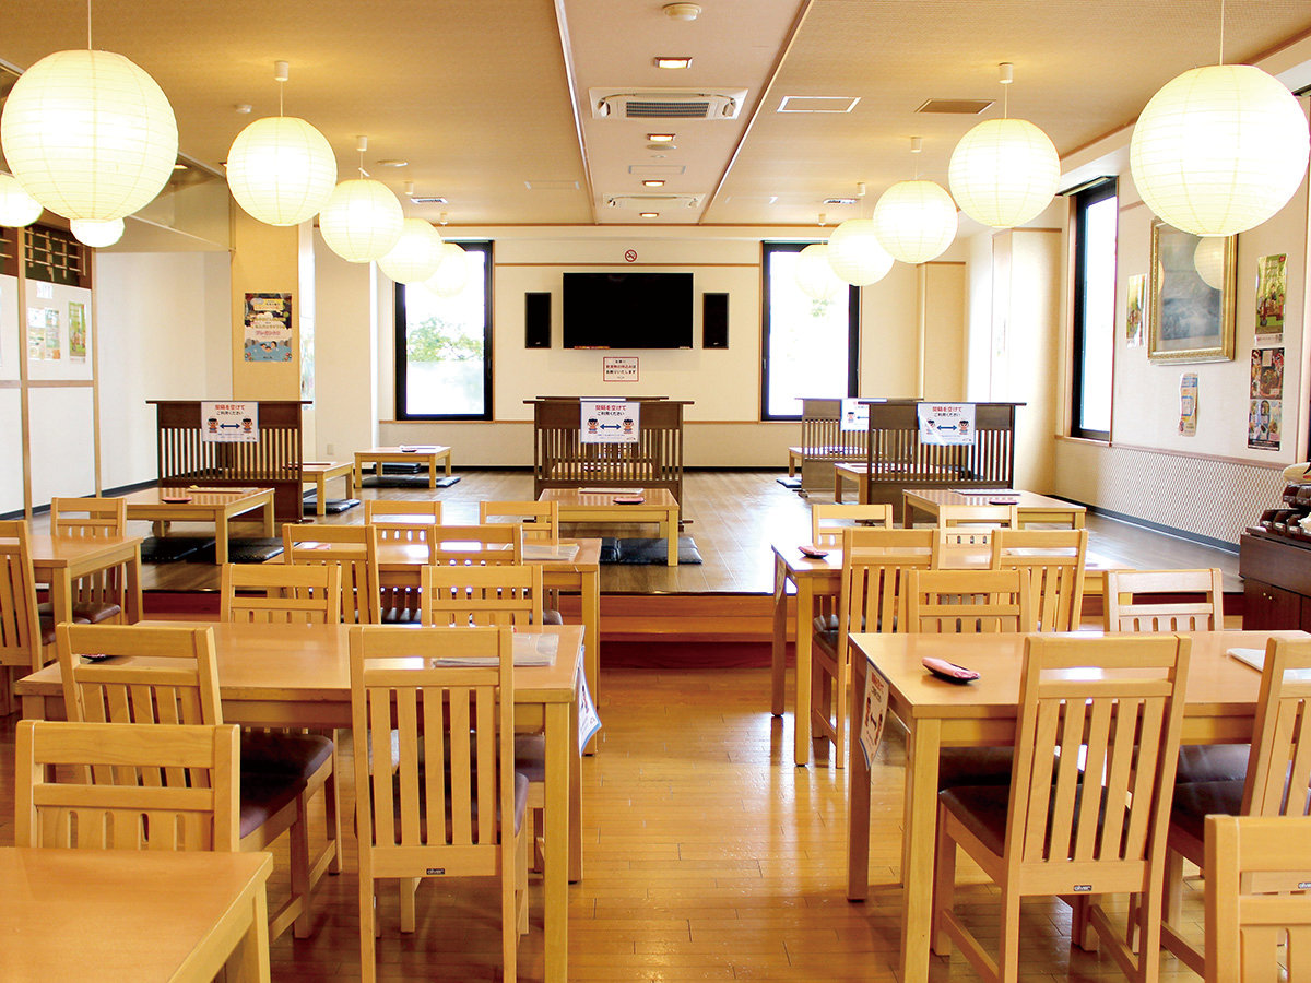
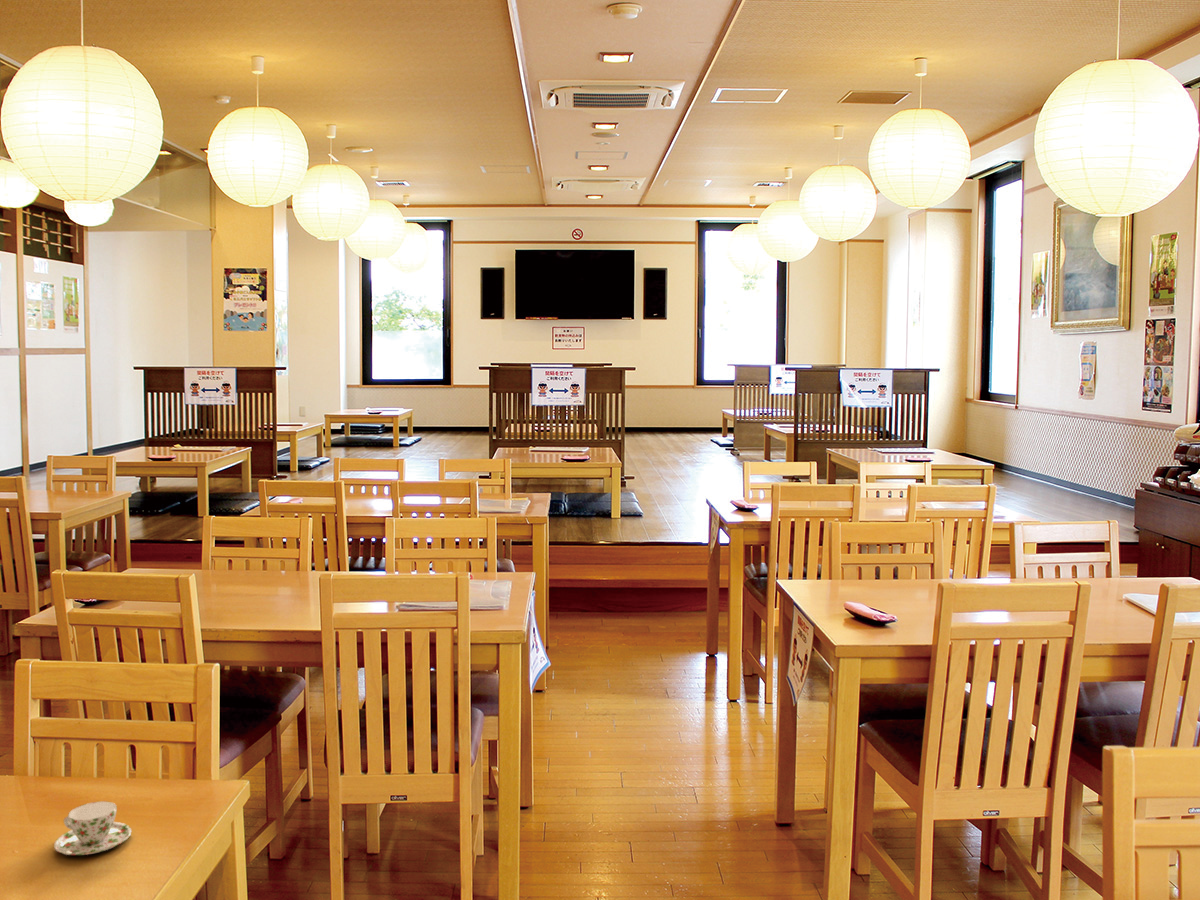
+ teacup [53,800,132,856]
